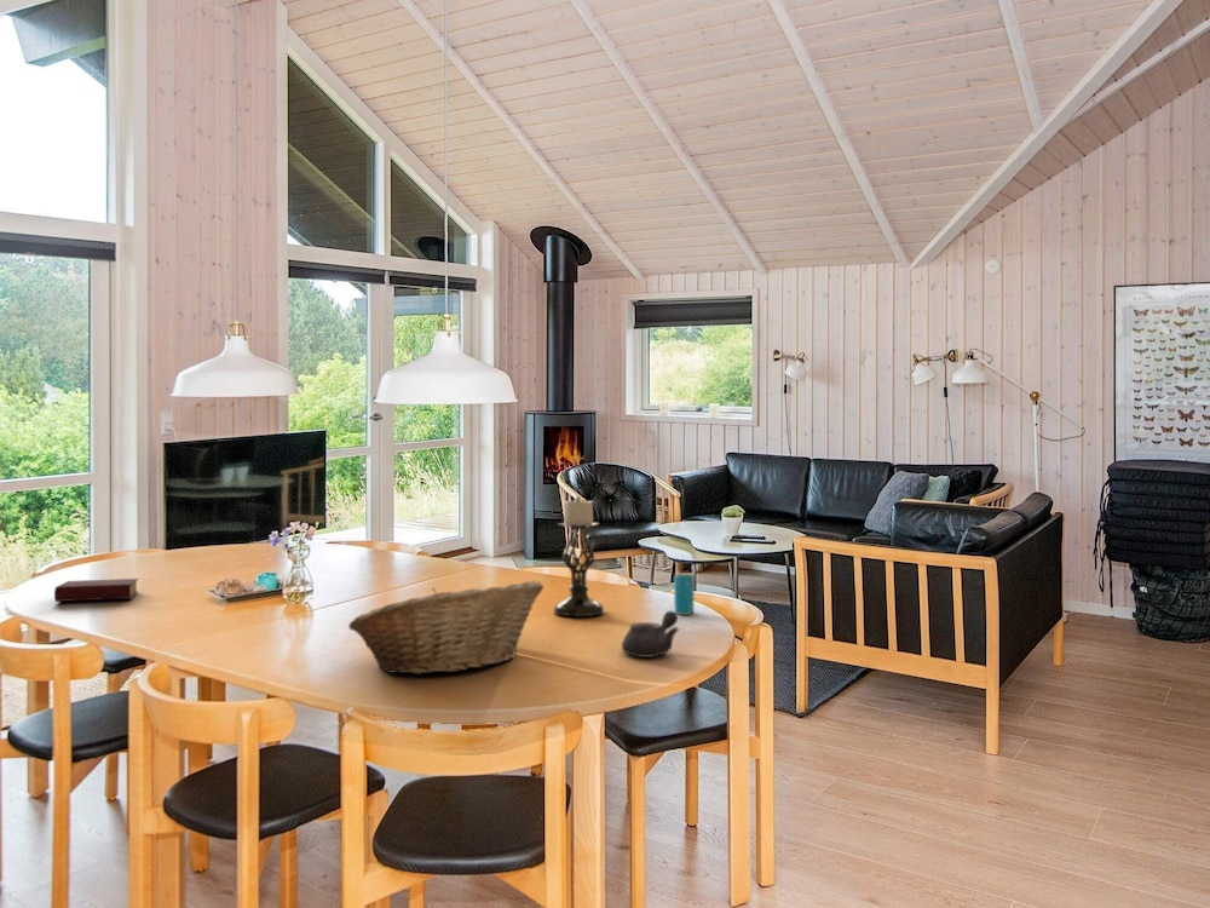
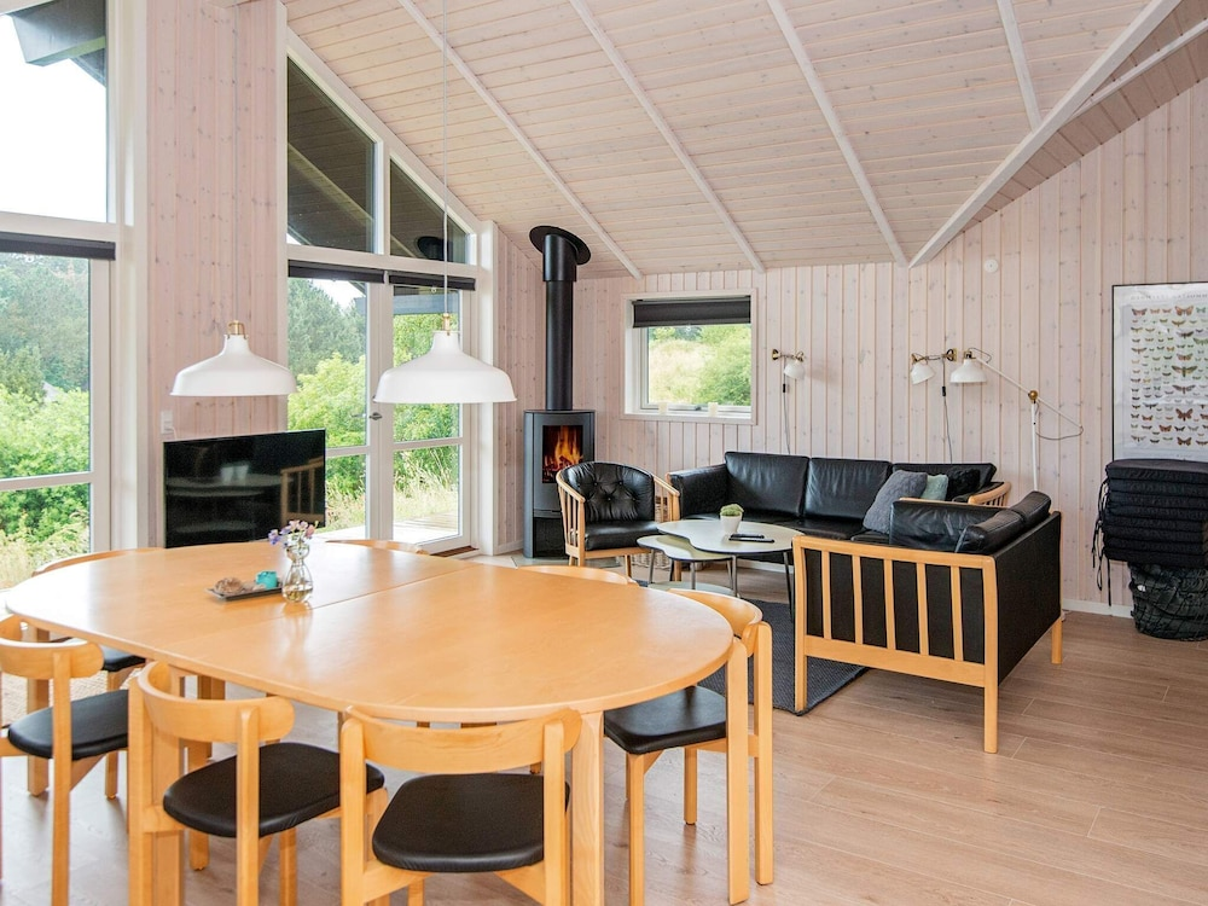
- book [53,577,140,603]
- candle holder [553,495,605,617]
- teapot [621,610,680,659]
- fruit basket [347,580,544,676]
- beverage can [673,571,695,616]
